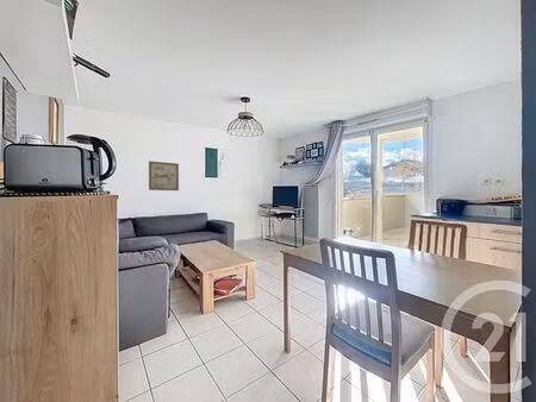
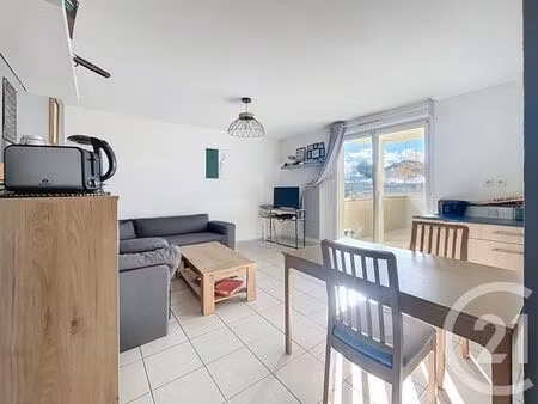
- wall art [148,161,180,191]
